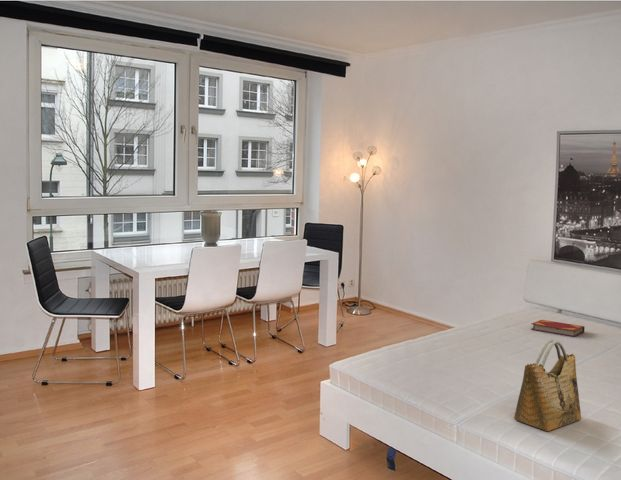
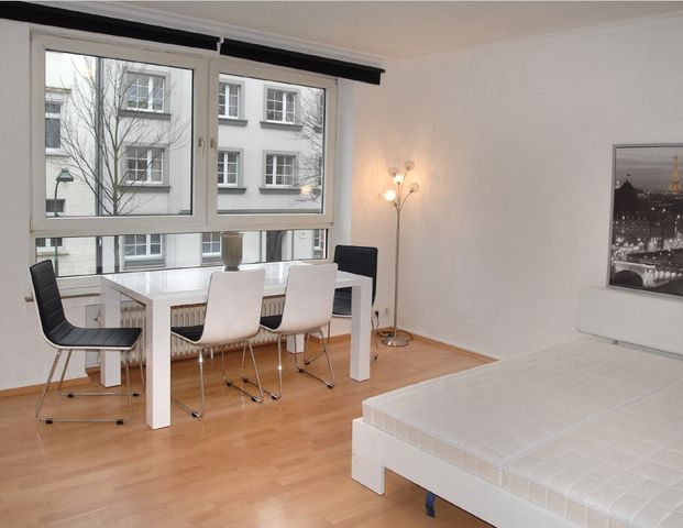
- hardback book [530,319,585,338]
- grocery bag [513,338,582,432]
